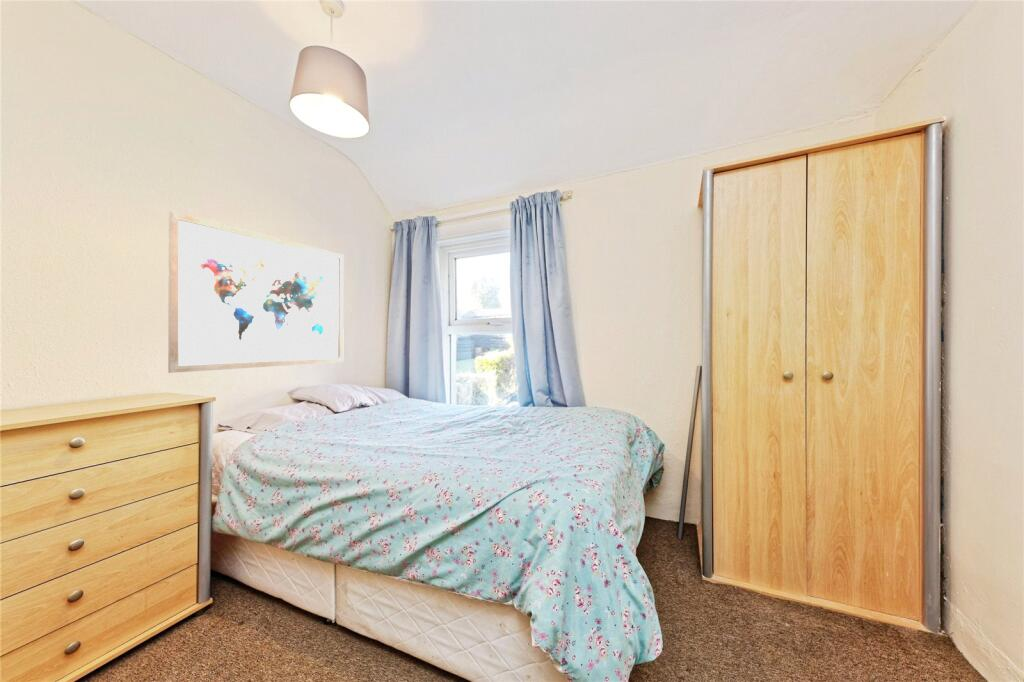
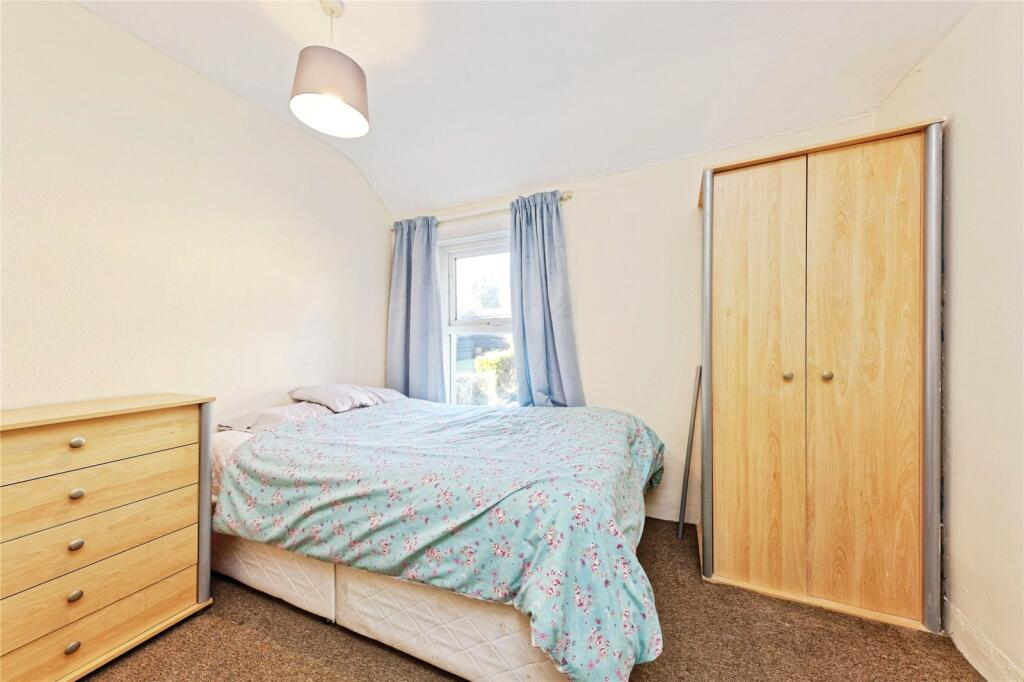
- wall art [167,210,345,374]
